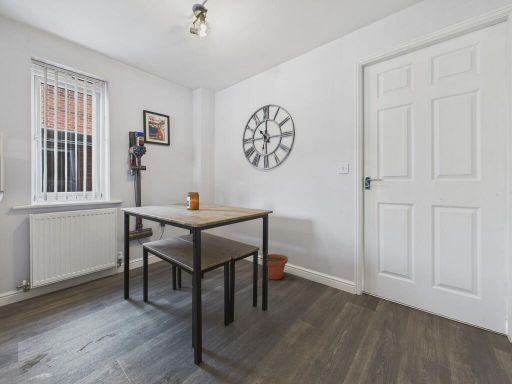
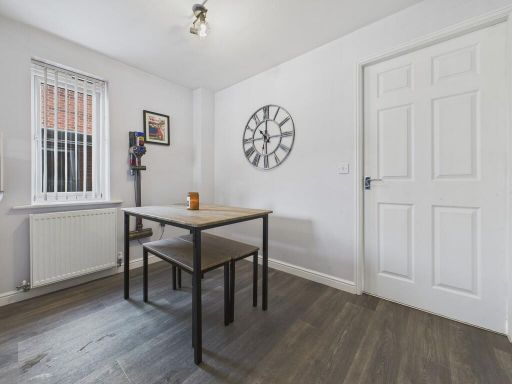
- plant pot [260,253,289,280]
